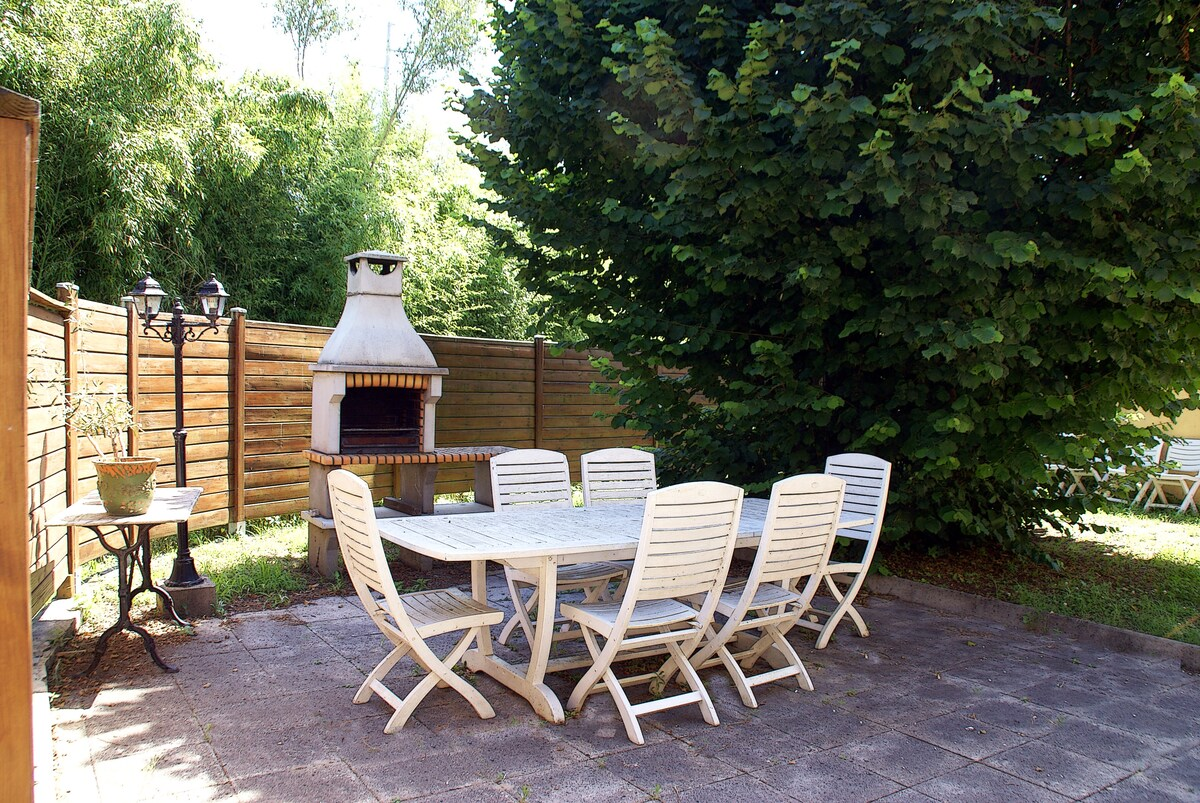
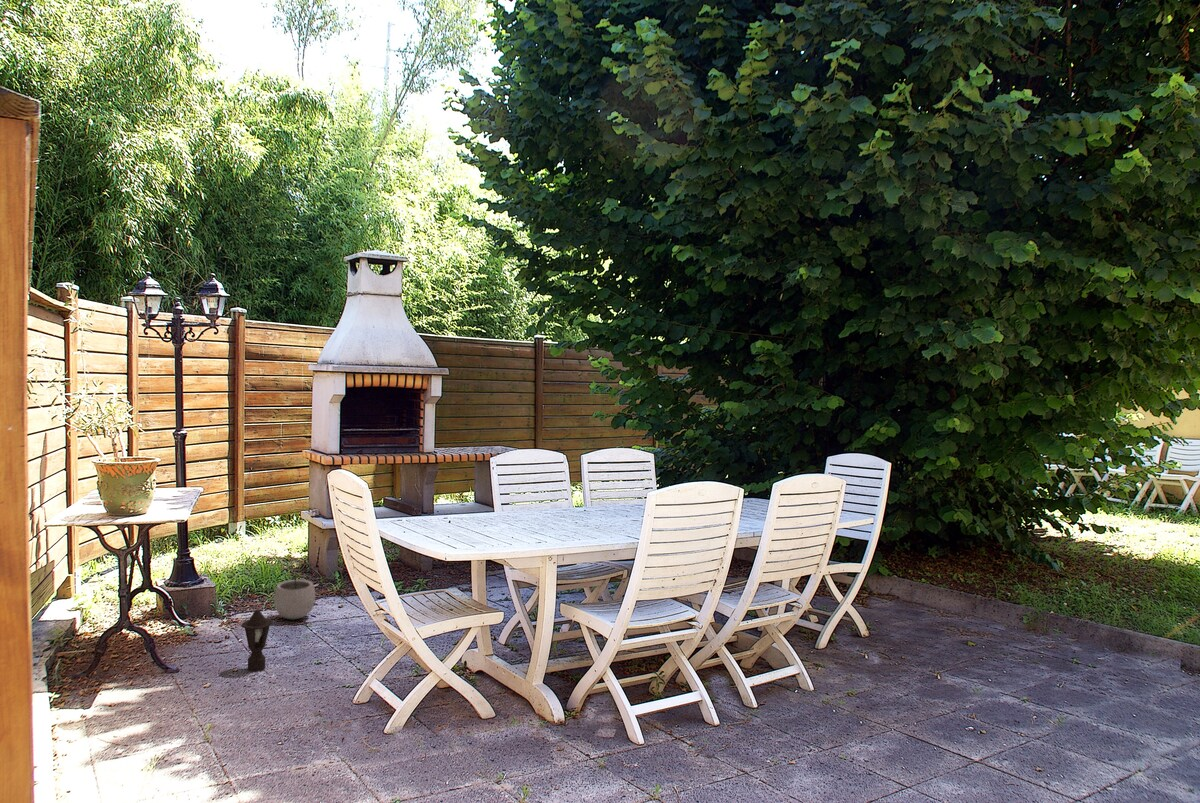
+ plant pot [273,570,316,620]
+ lantern [240,609,273,673]
